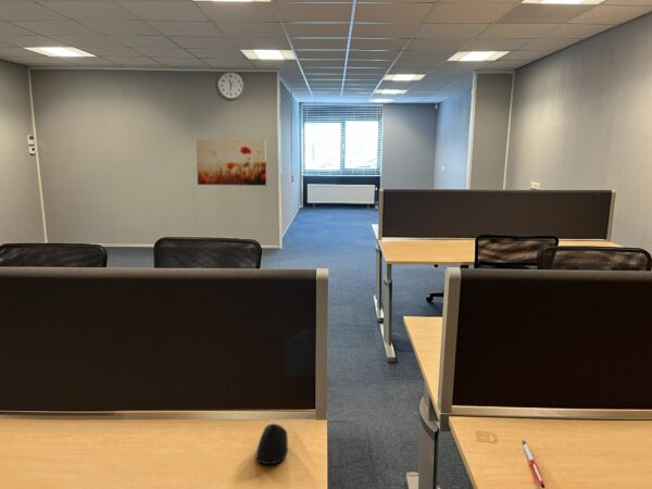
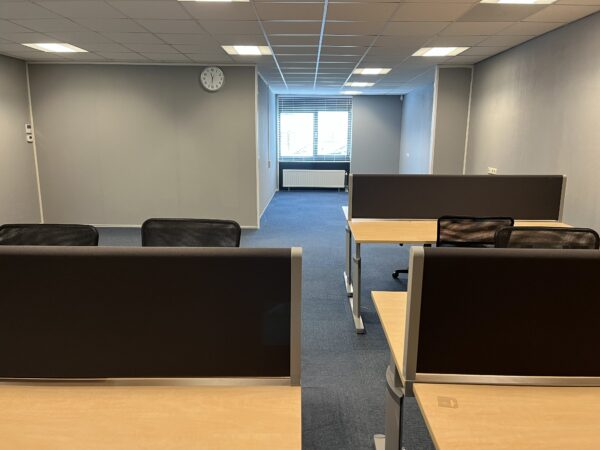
- wall art [195,138,267,187]
- computer mouse [254,423,289,465]
- pen [522,439,546,489]
